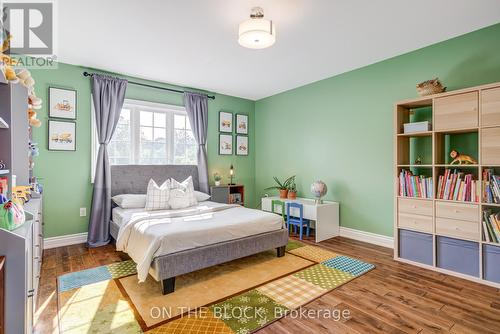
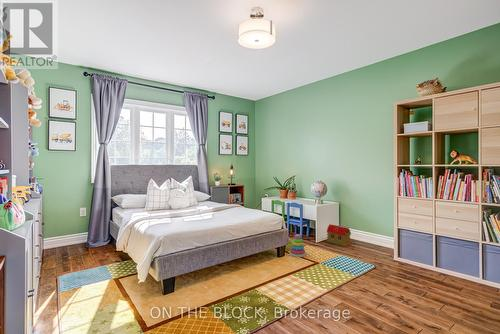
+ stacking toy [288,233,307,258]
+ toy house [326,223,352,247]
